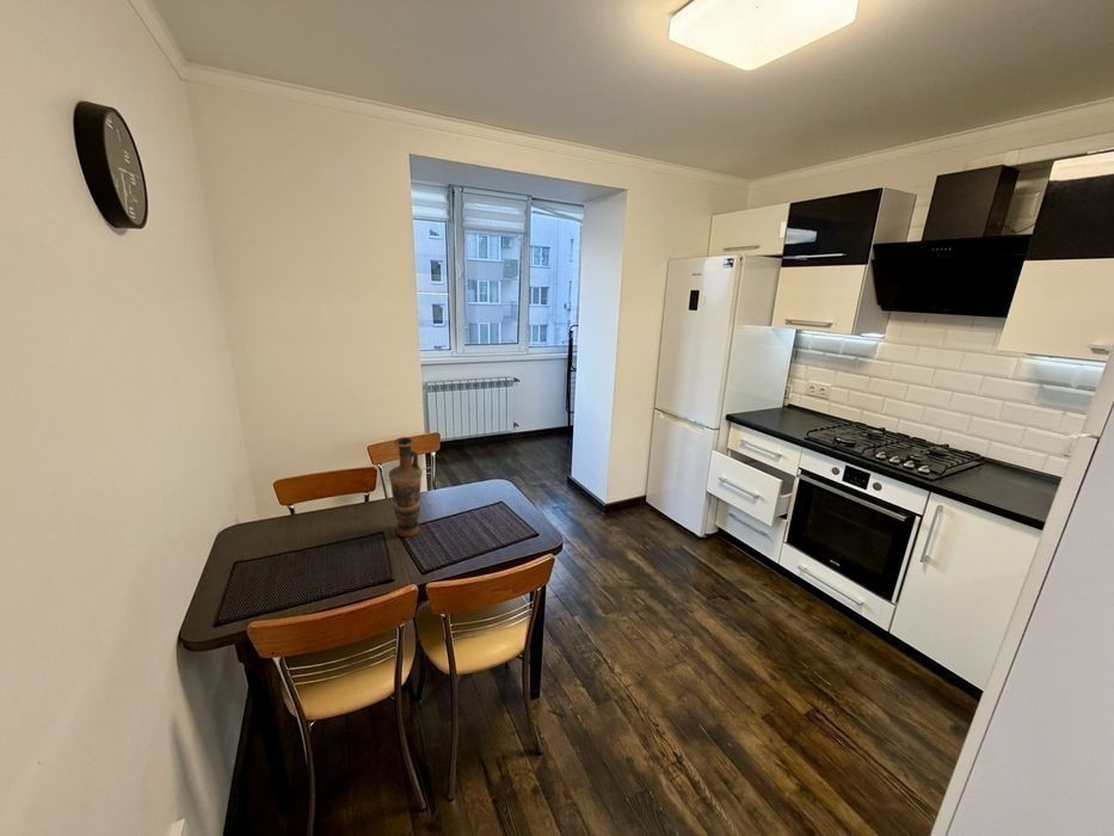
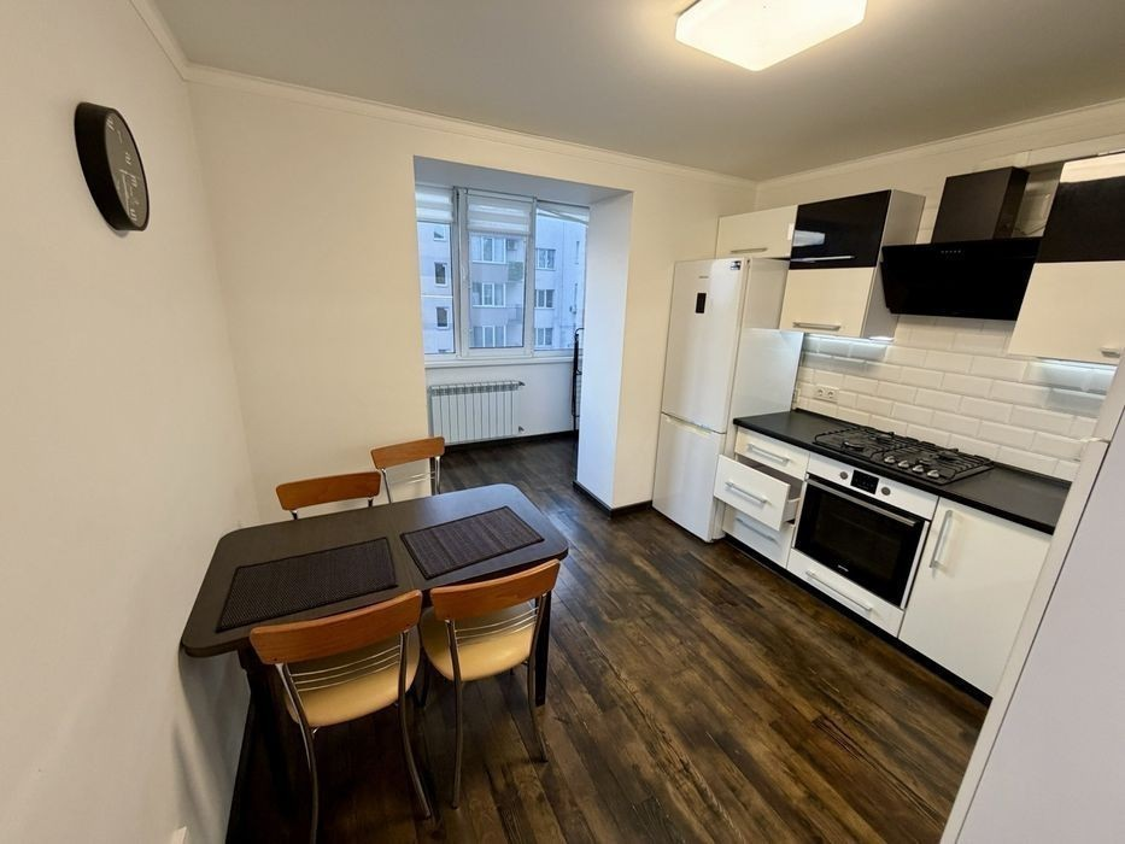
- vase [388,436,424,537]
